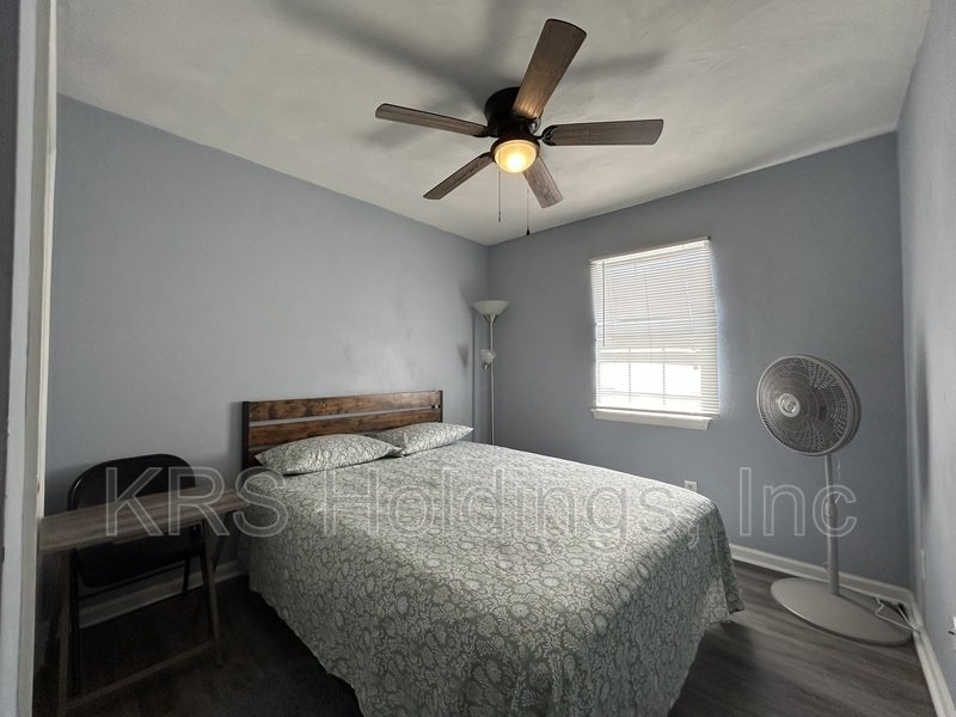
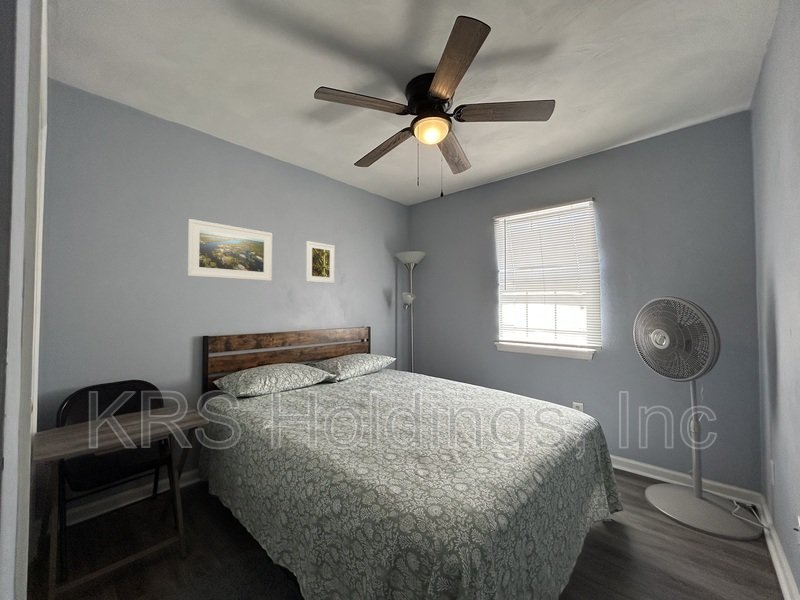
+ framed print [305,240,336,284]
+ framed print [187,218,273,282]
